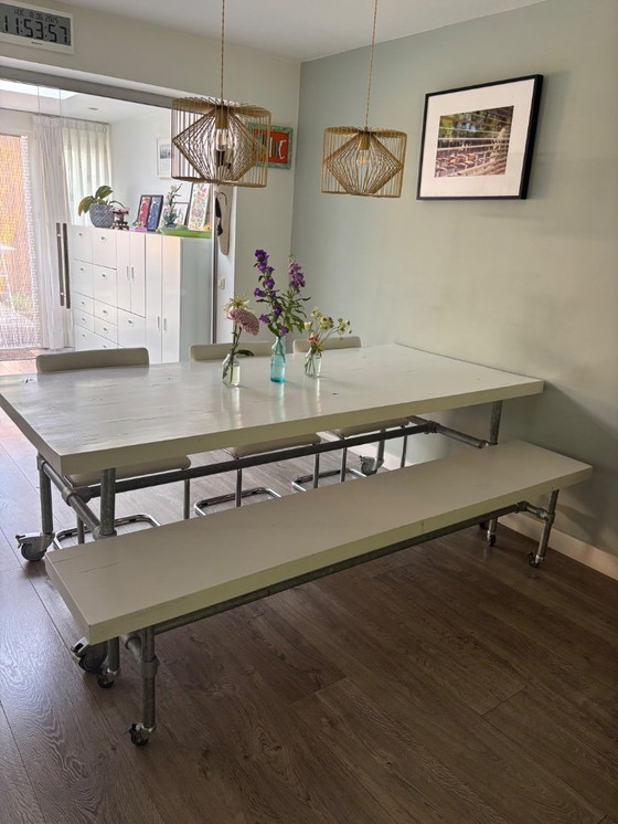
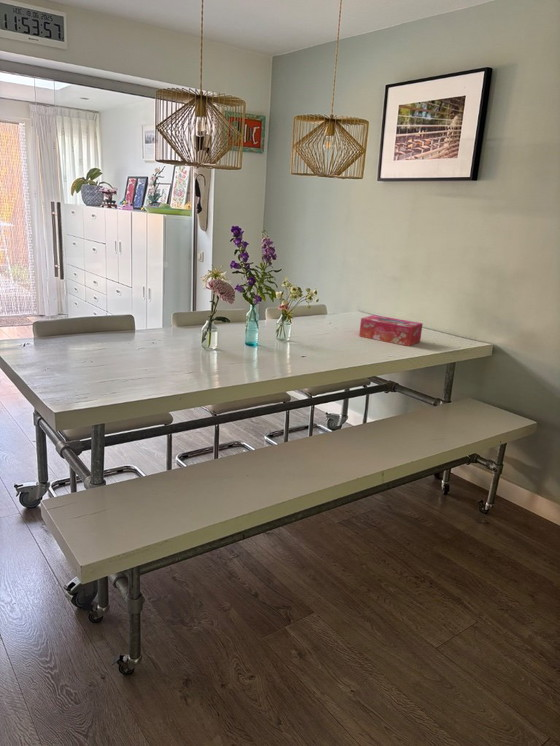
+ tissue box [358,314,424,347]
